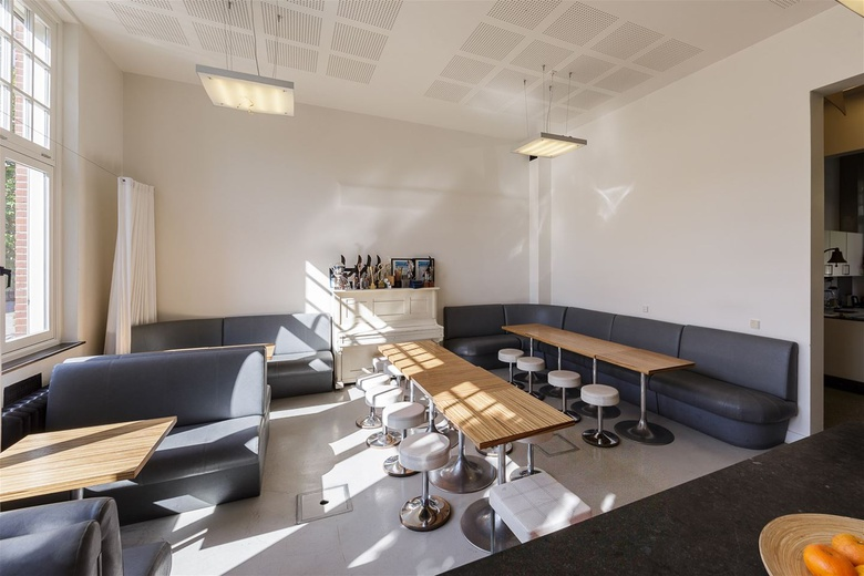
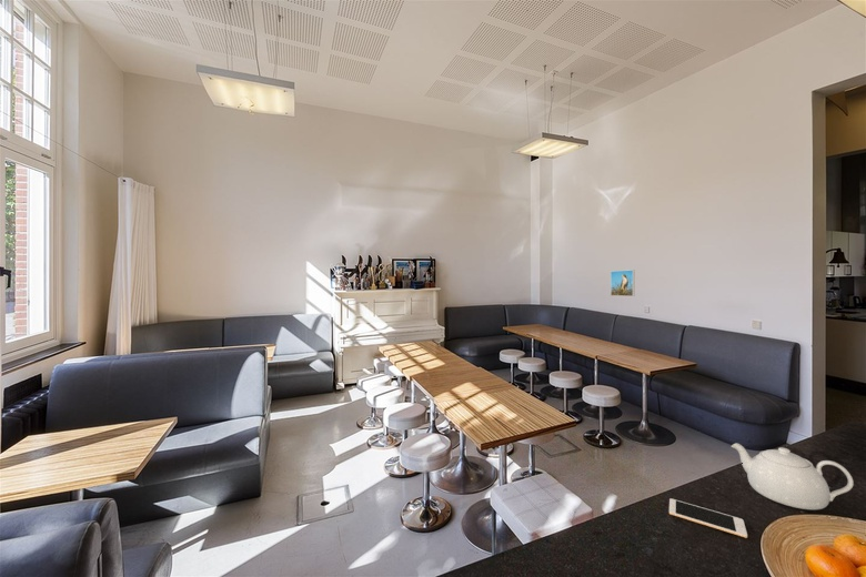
+ teapot [731,443,855,510]
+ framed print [610,269,636,297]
+ cell phone [668,497,748,539]
